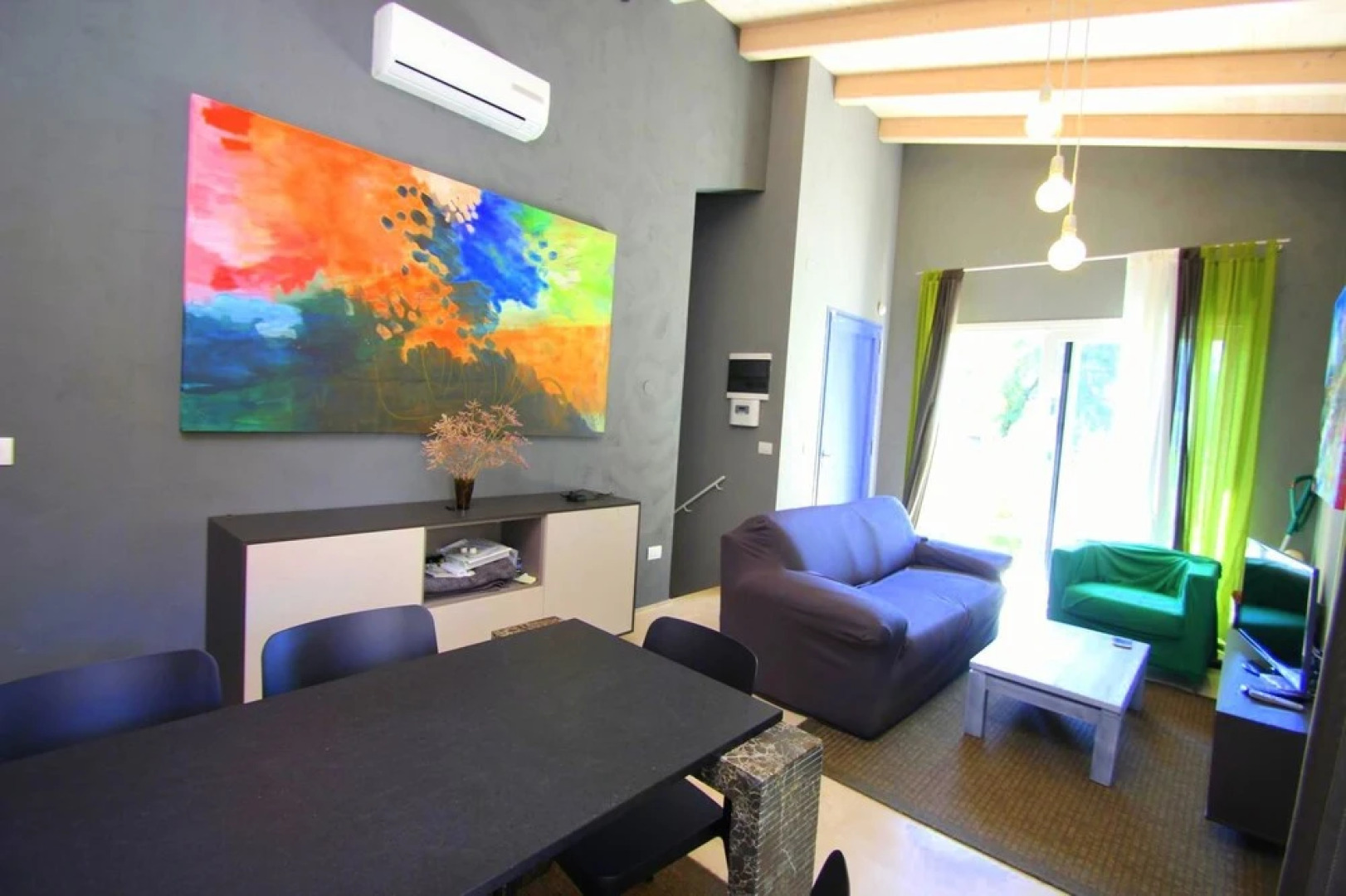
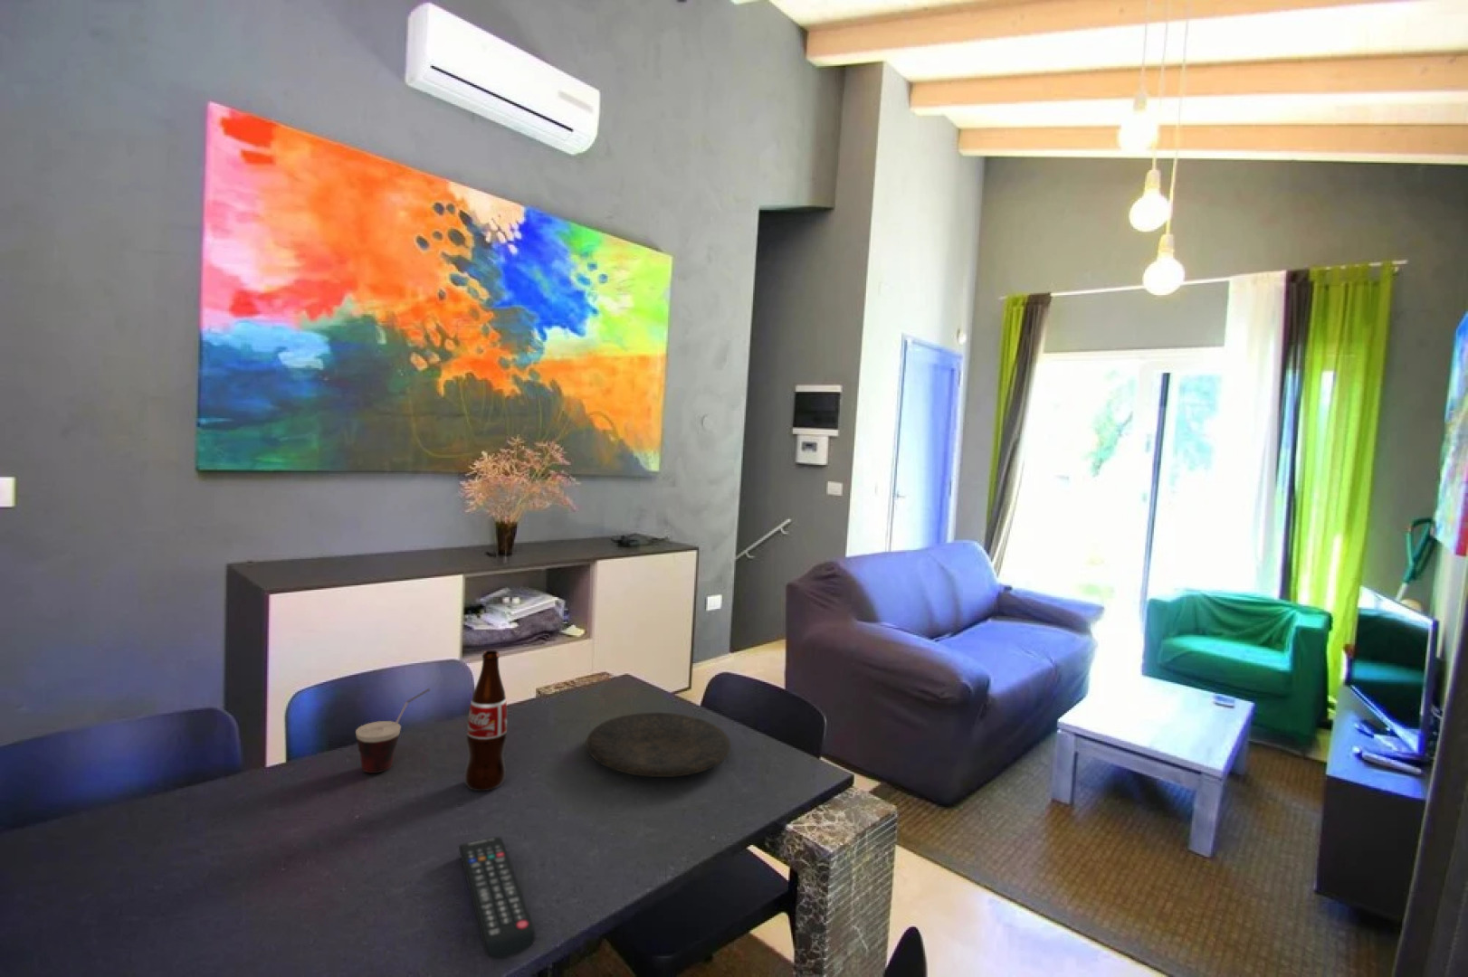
+ remote control [458,836,536,960]
+ plate [586,712,732,777]
+ bottle [464,650,508,792]
+ cup [354,688,431,773]
